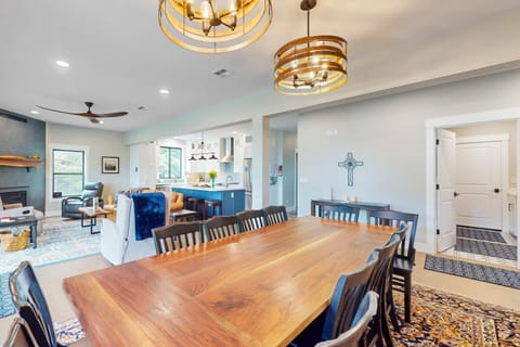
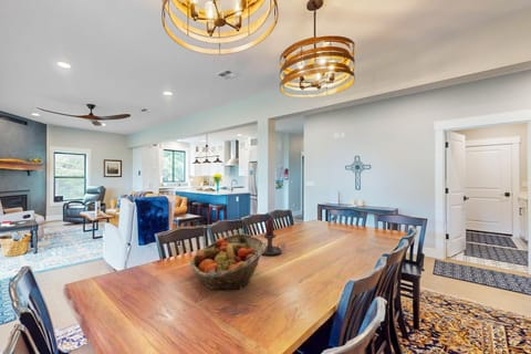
+ fruit basket [189,232,267,291]
+ candle holder [262,218,287,256]
